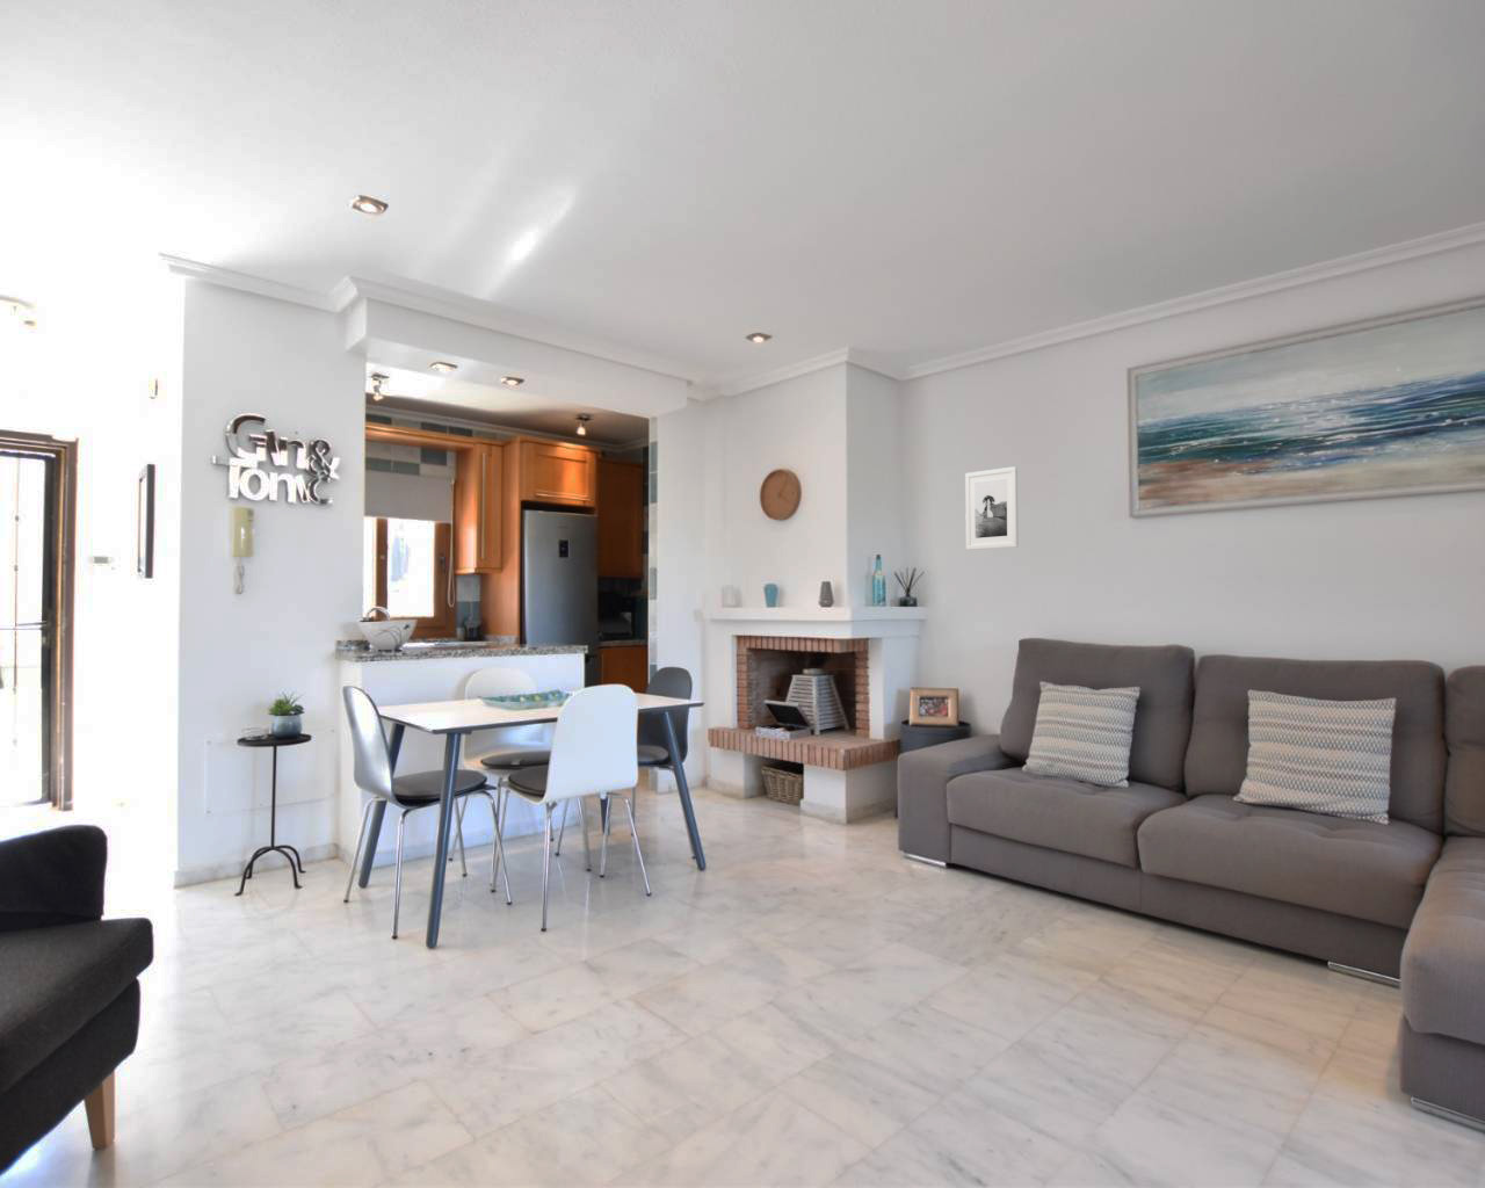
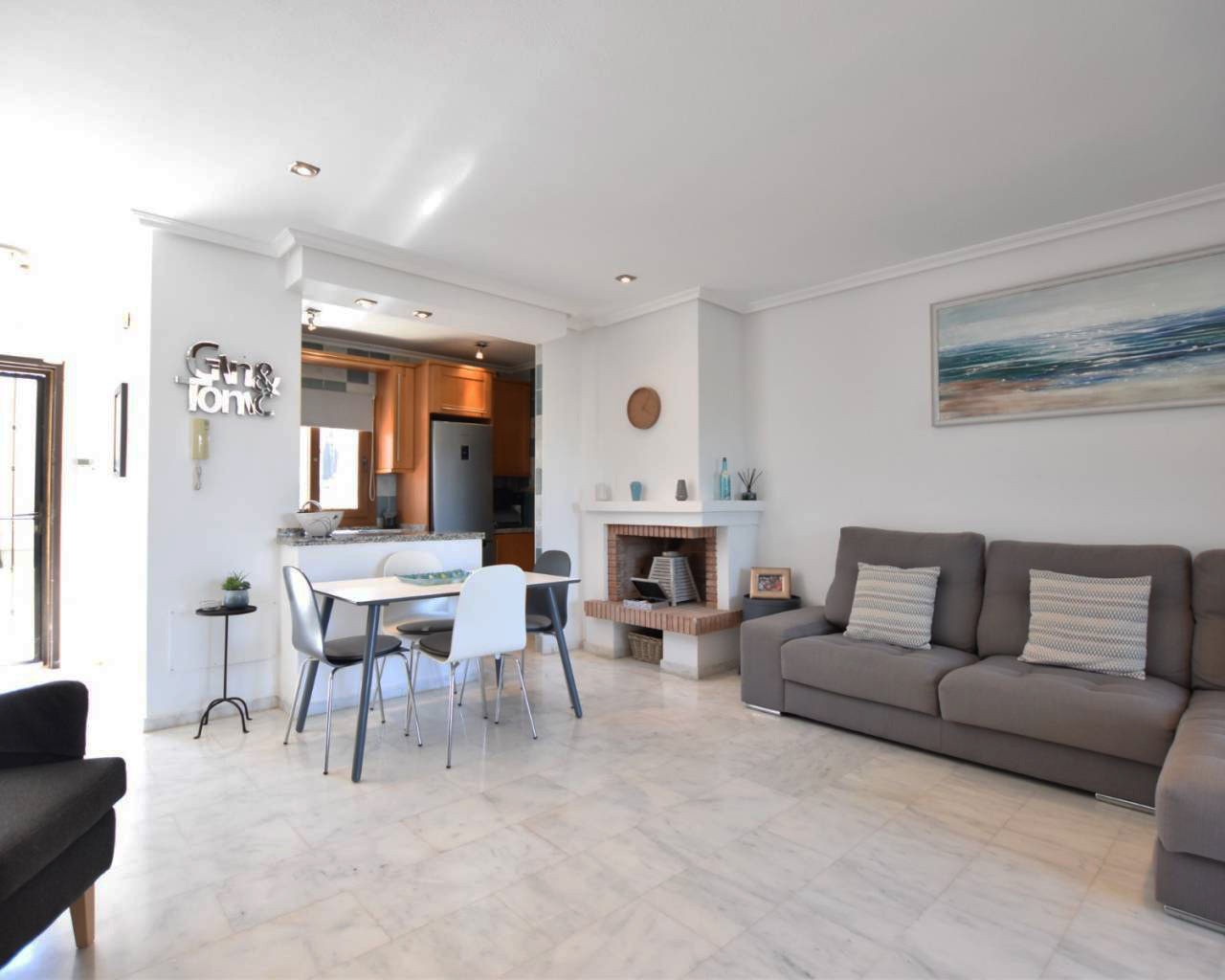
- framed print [964,466,1019,552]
